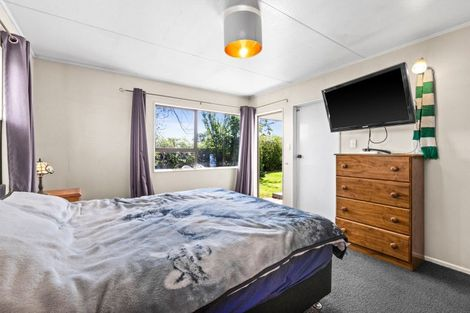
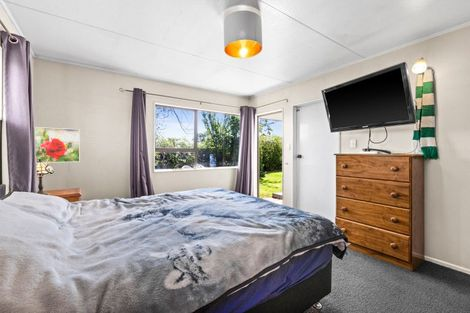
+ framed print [34,126,81,164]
